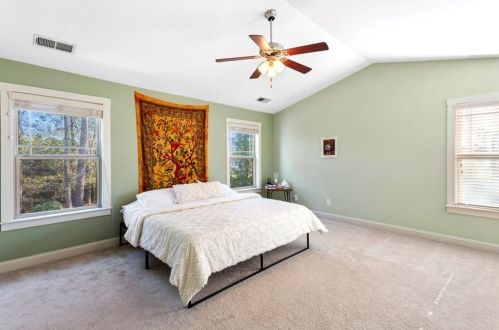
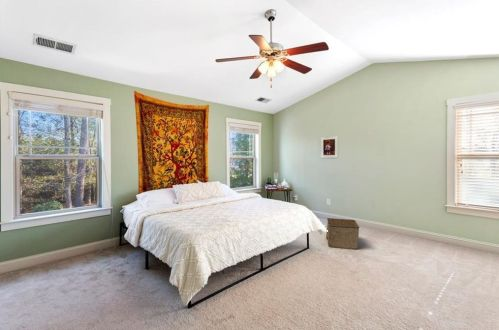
+ storage bin [325,217,360,250]
